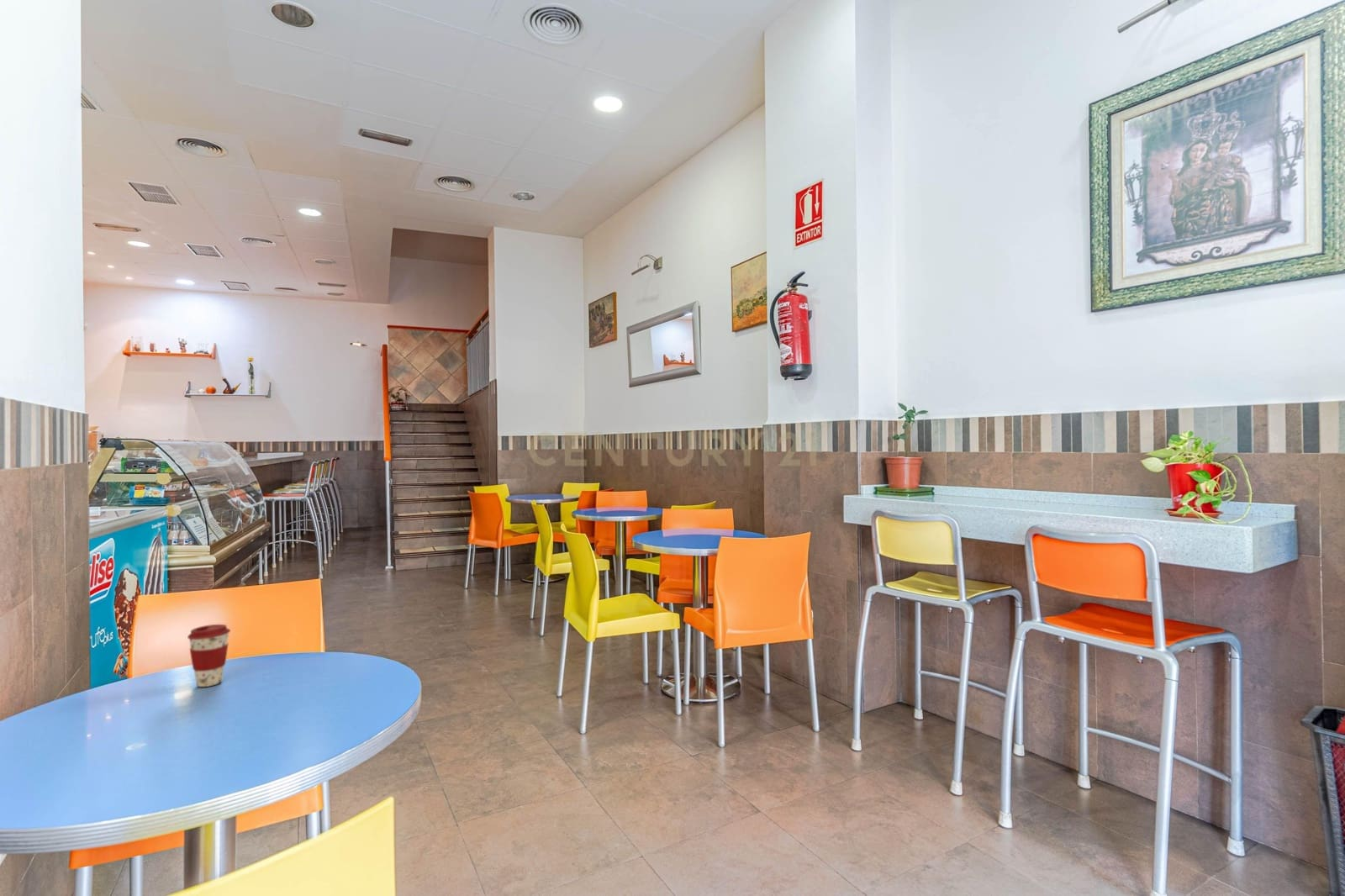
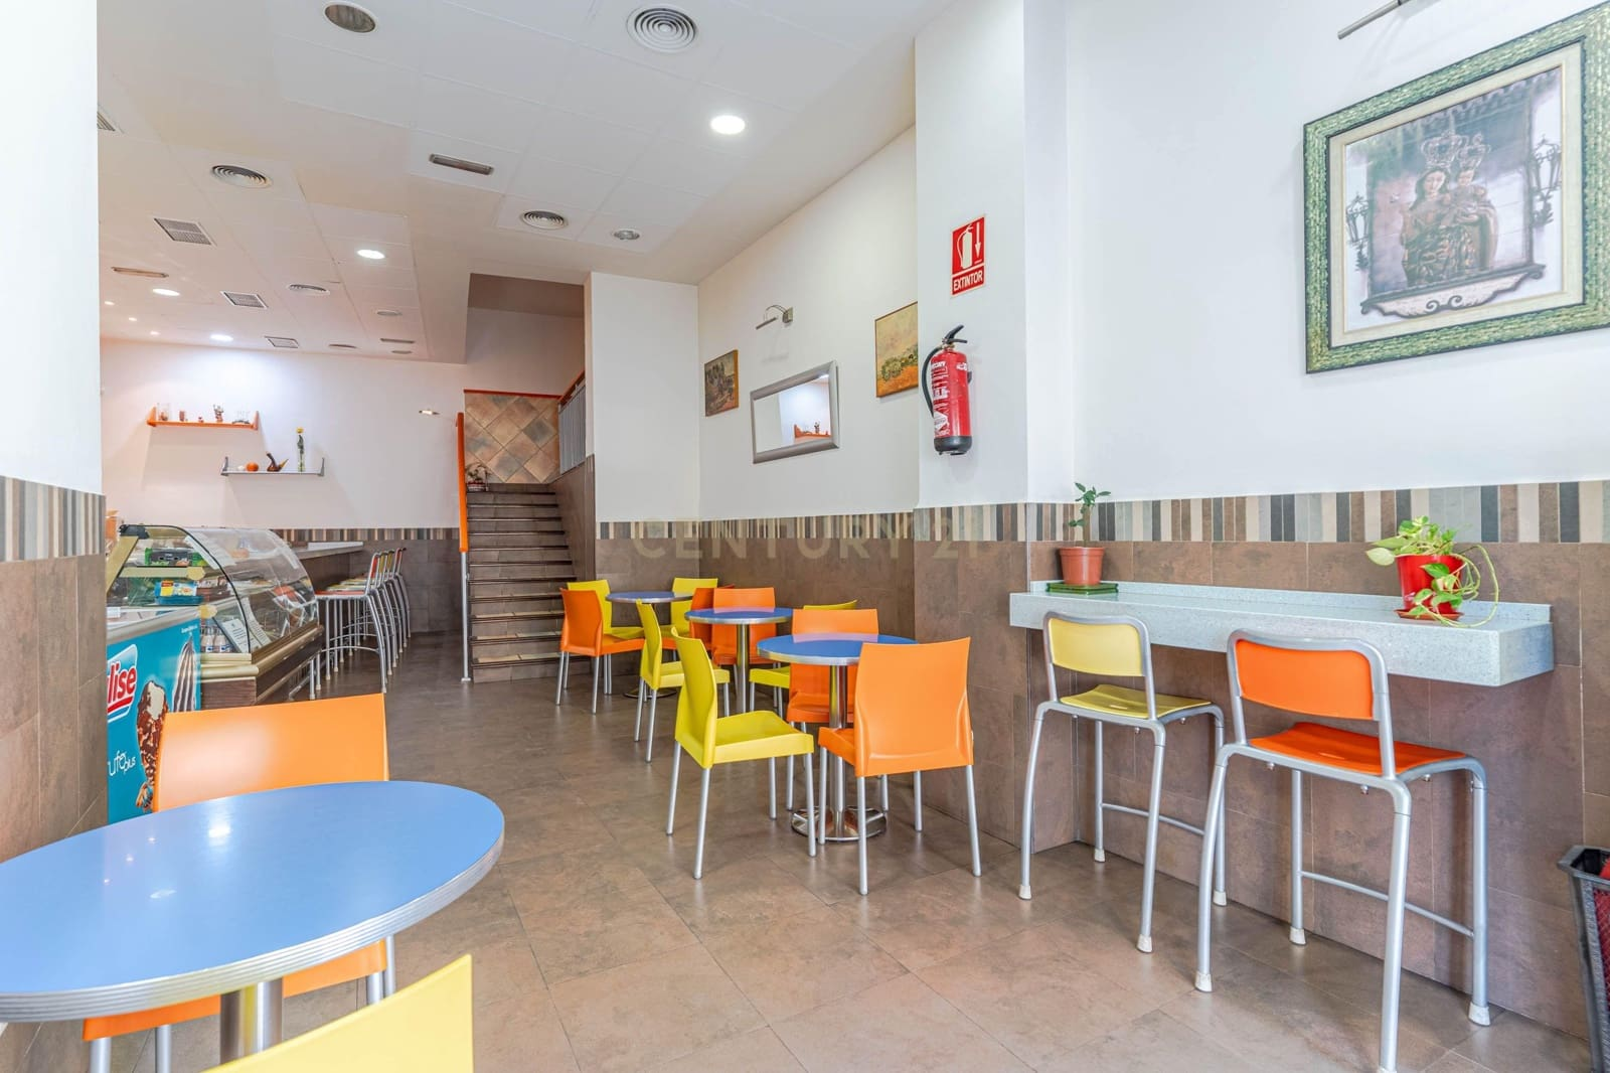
- coffee cup [187,624,231,688]
